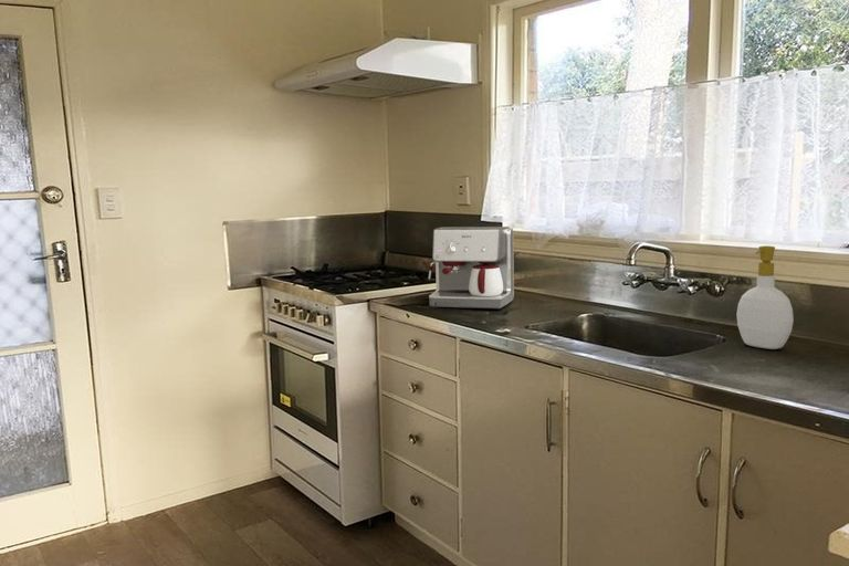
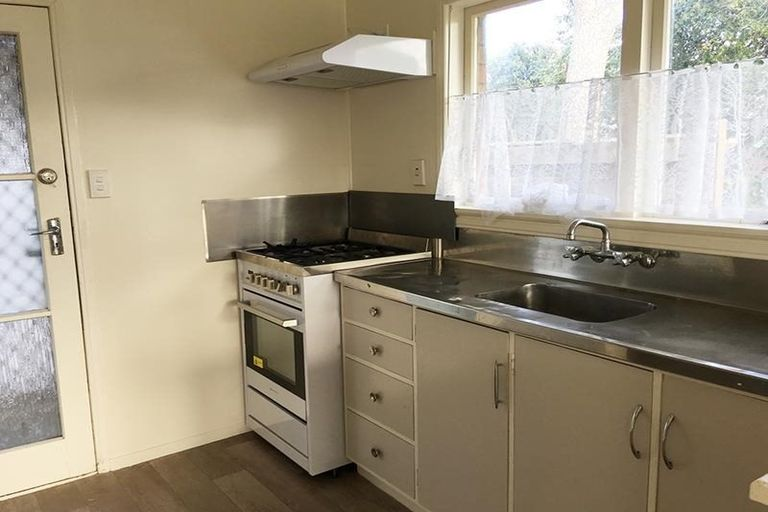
- coffee maker [428,226,515,310]
- soap bottle [735,245,795,350]
